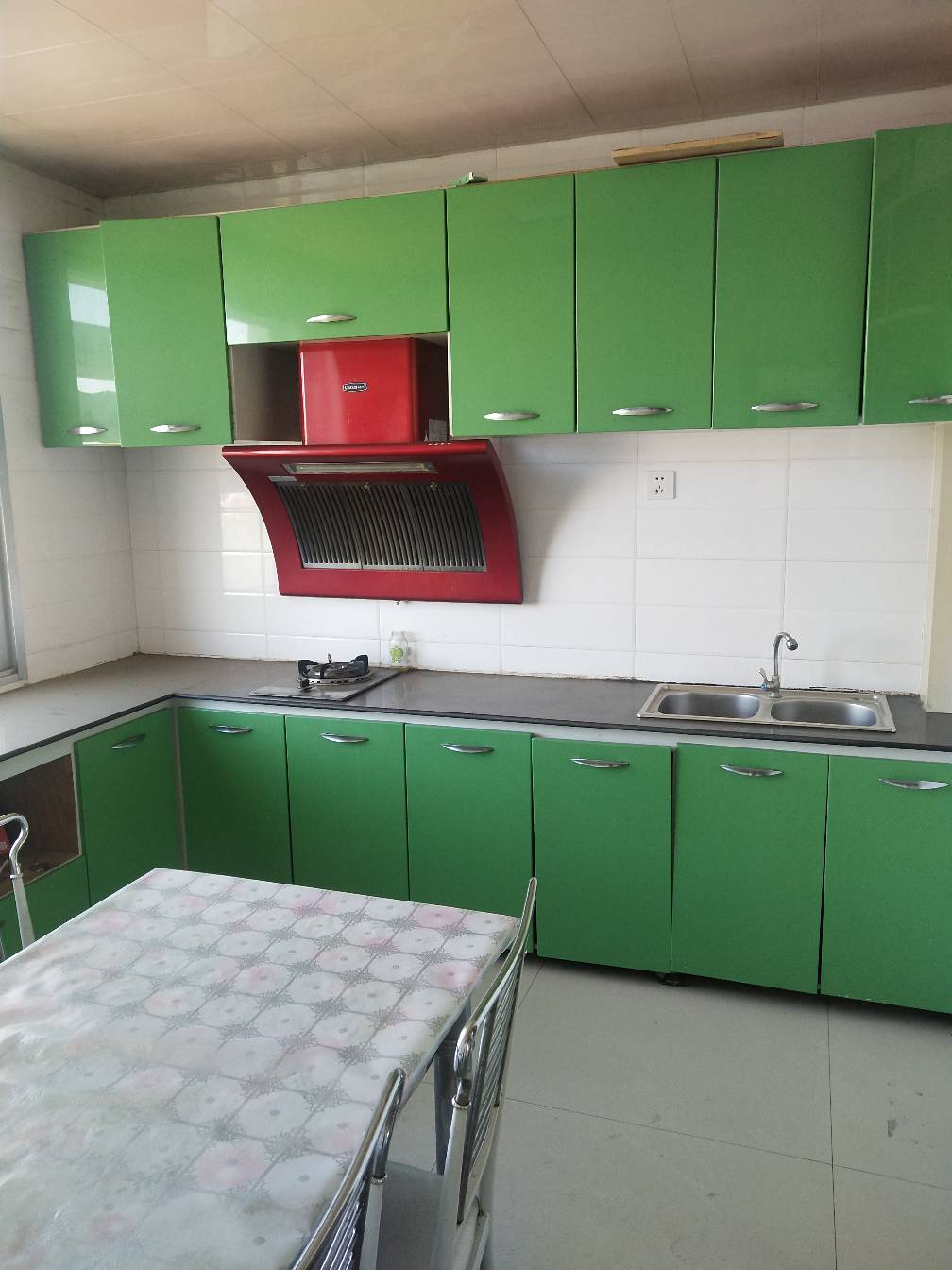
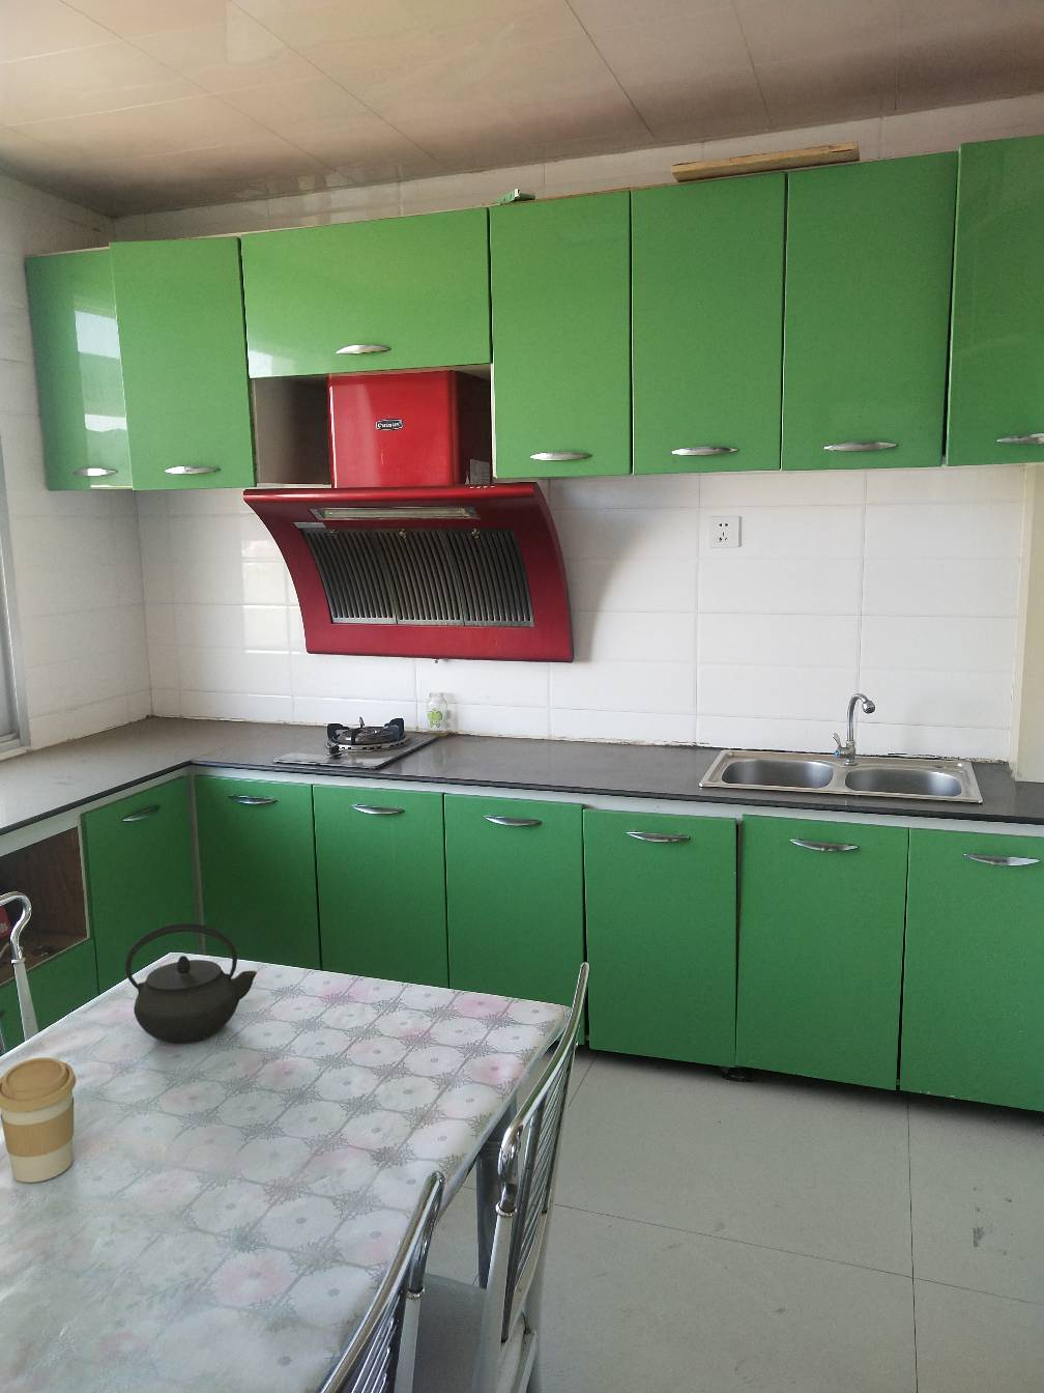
+ kettle [124,922,258,1045]
+ coffee cup [0,1056,77,1184]
